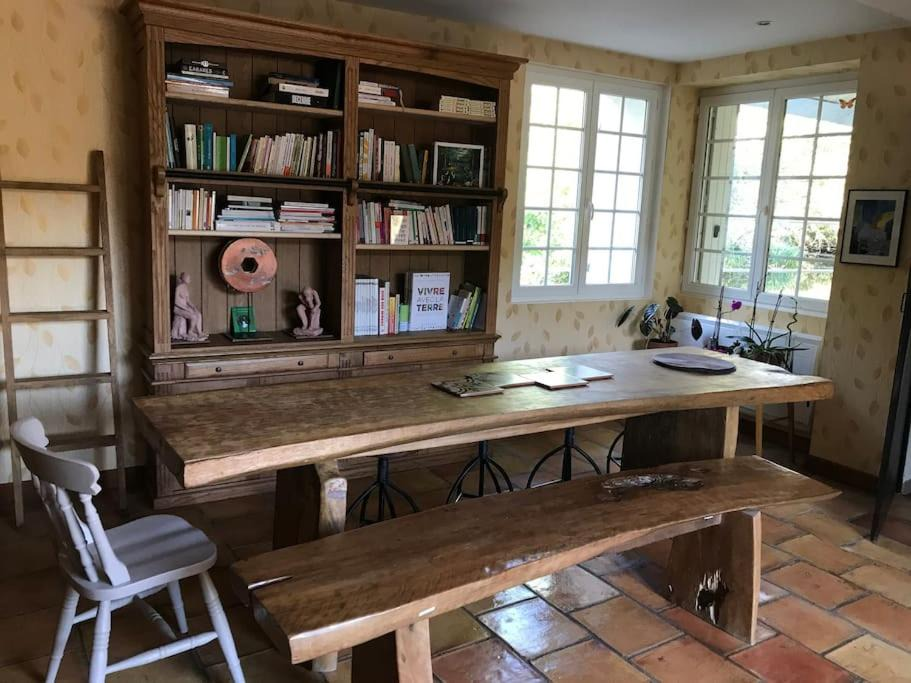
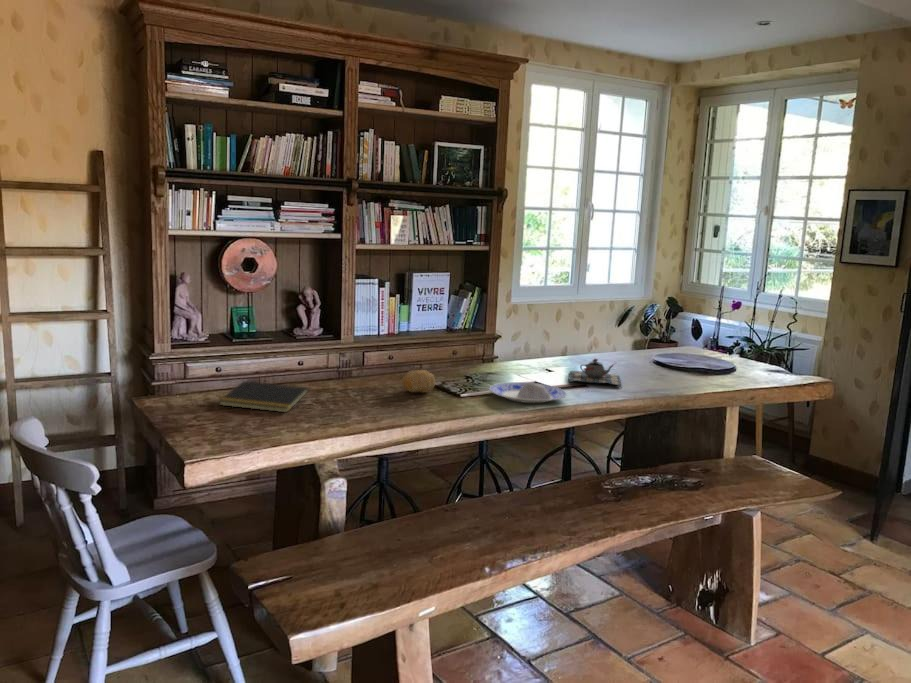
+ plate [488,381,568,404]
+ teapot [567,358,622,388]
+ notepad [218,380,310,413]
+ fruit [401,369,436,394]
